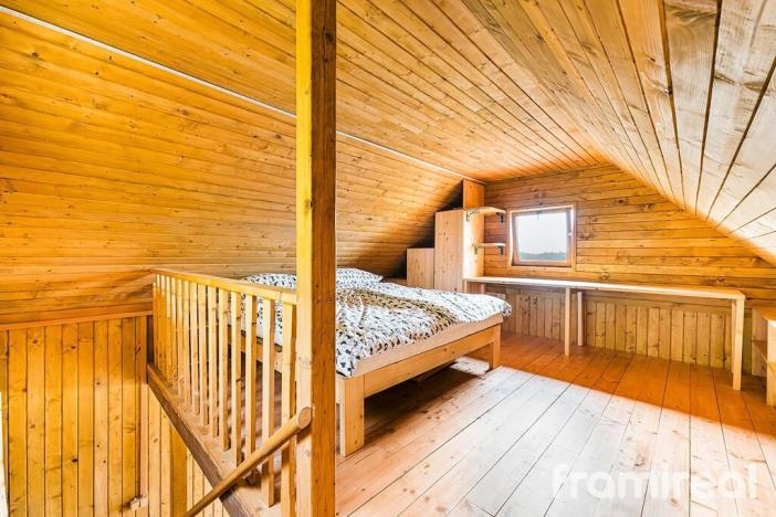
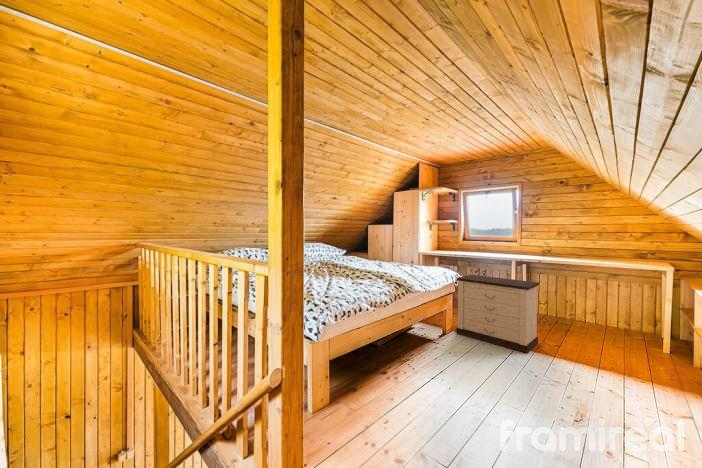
+ nightstand [455,274,540,354]
